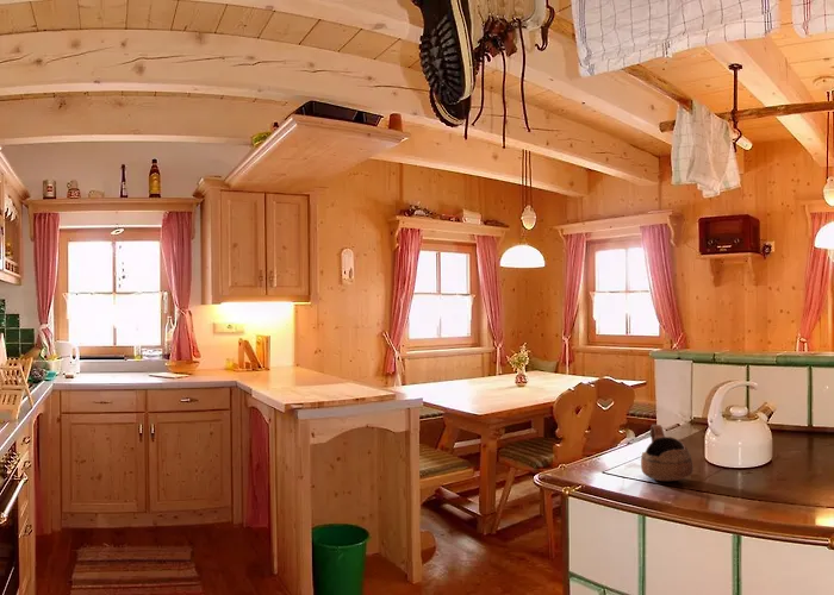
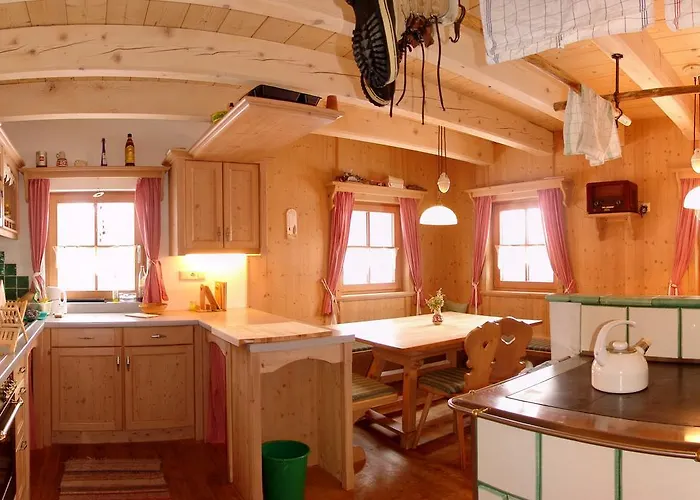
- cup [640,424,695,482]
